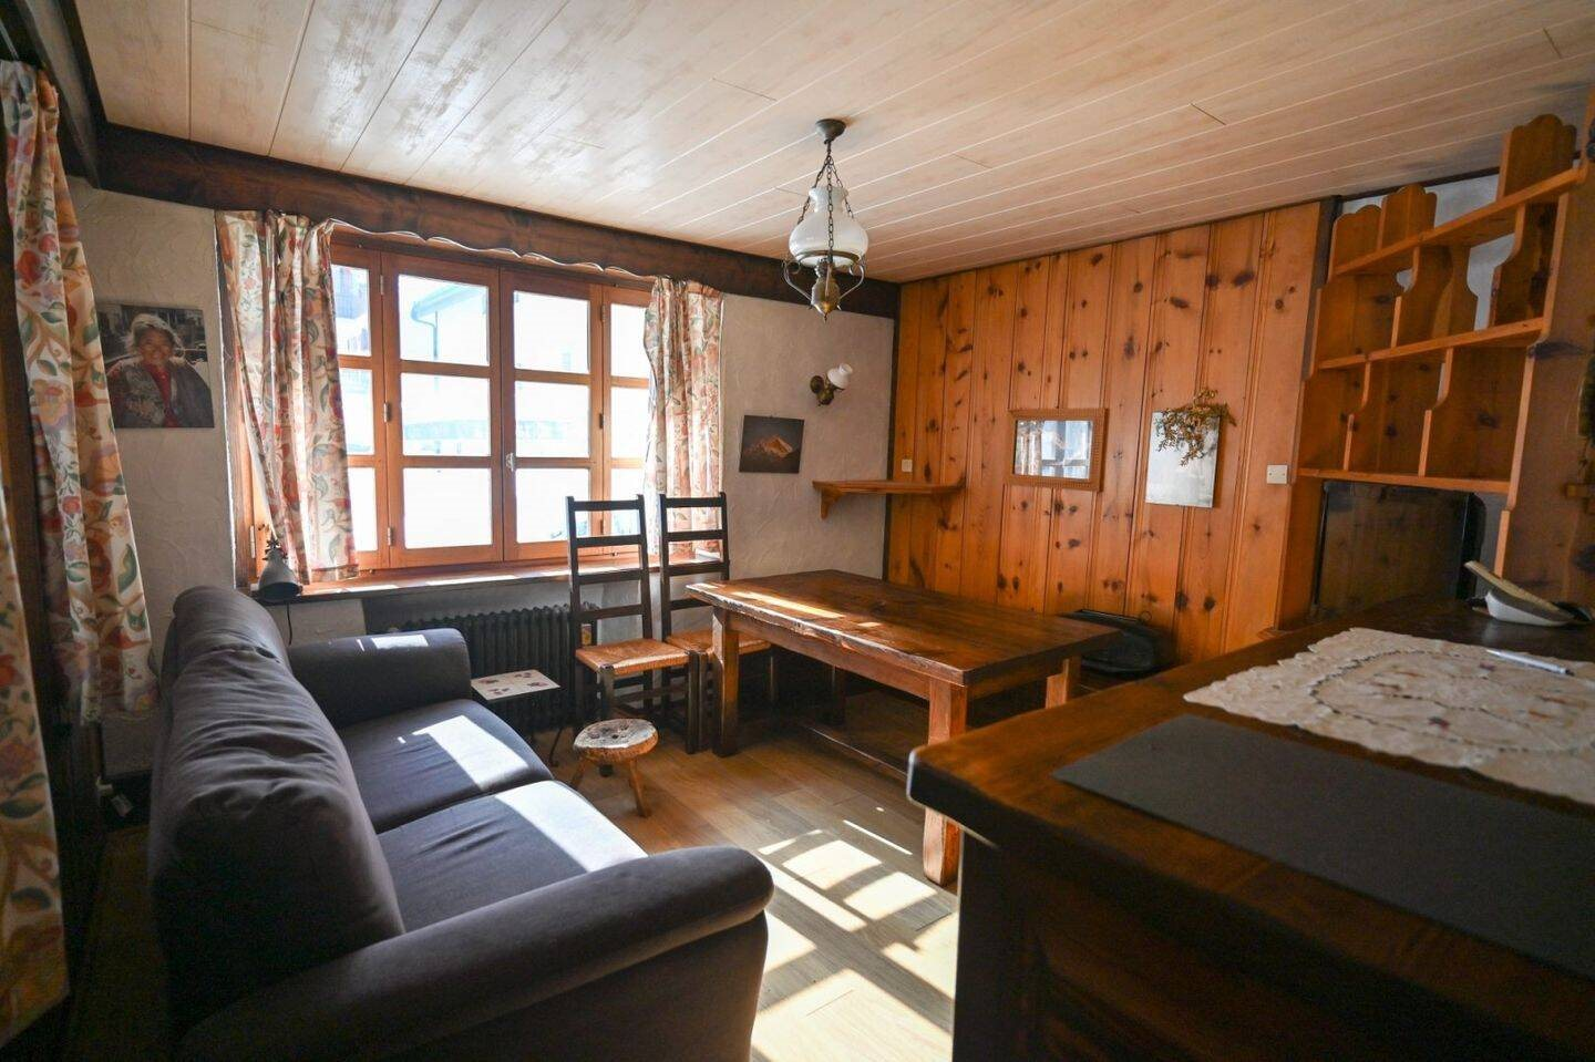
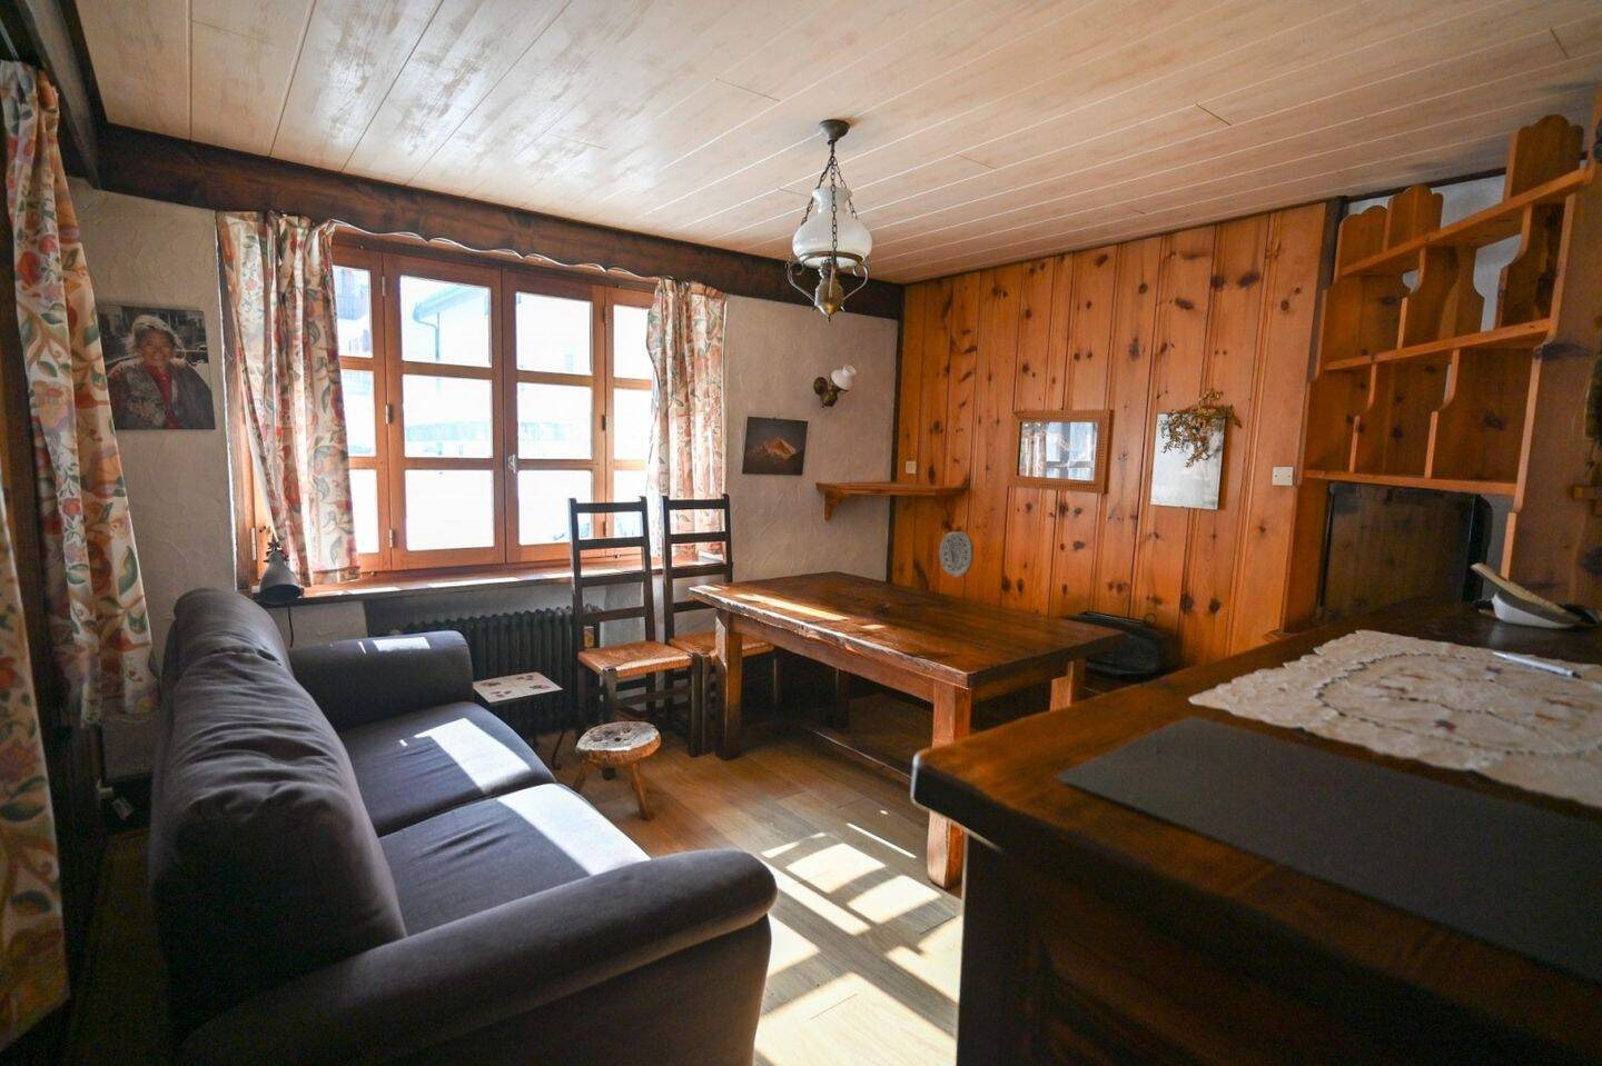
+ decorative plate [938,531,975,578]
